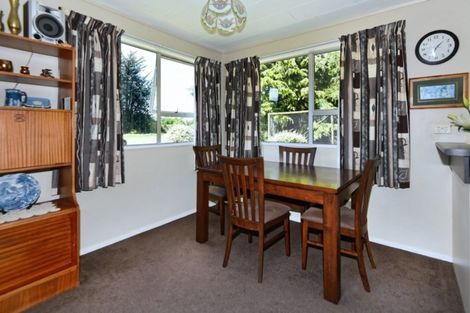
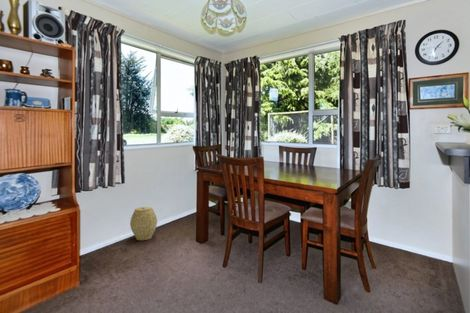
+ woven basket [129,206,158,241]
